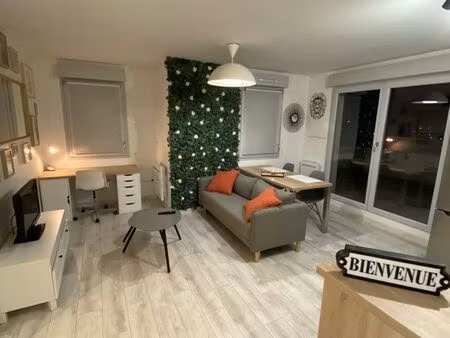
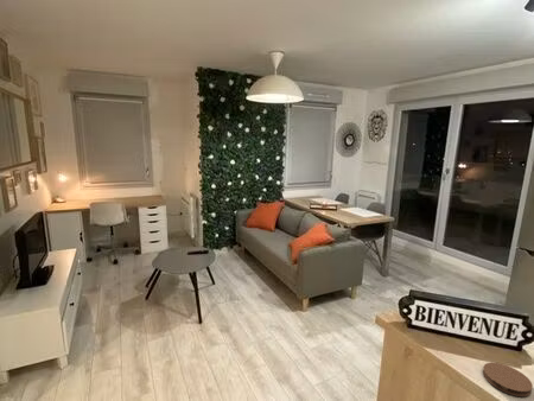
+ coaster [482,362,534,397]
